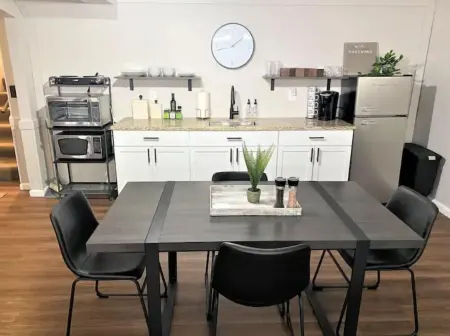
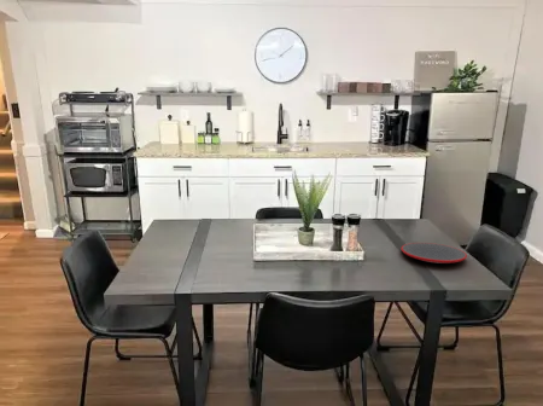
+ plate [399,242,468,265]
